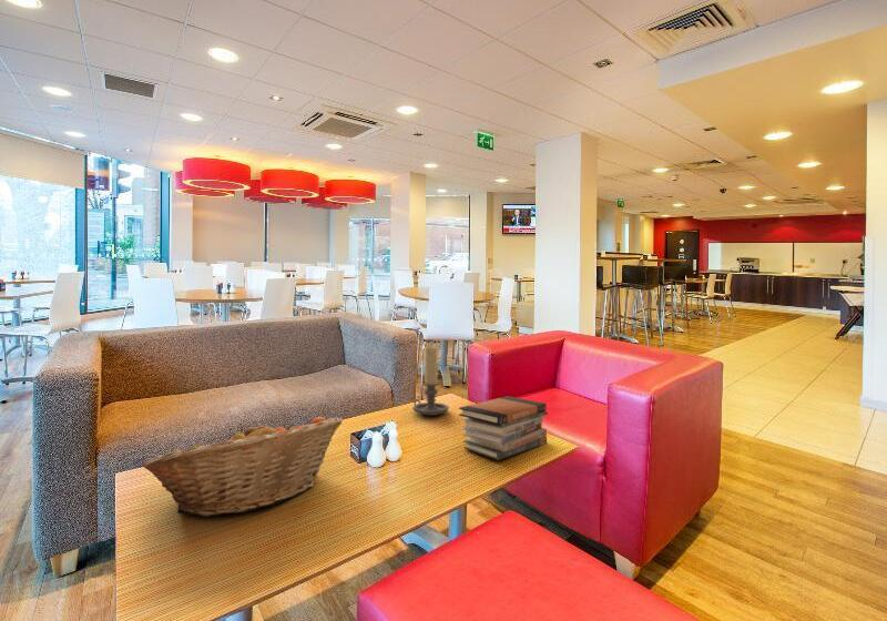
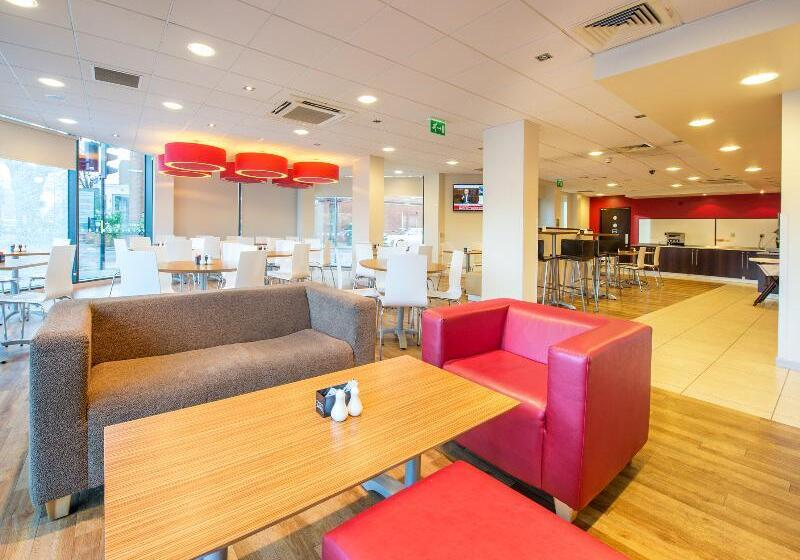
- fruit basket [141,416,344,517]
- candle holder [411,346,450,417]
- book stack [458,395,549,461]
